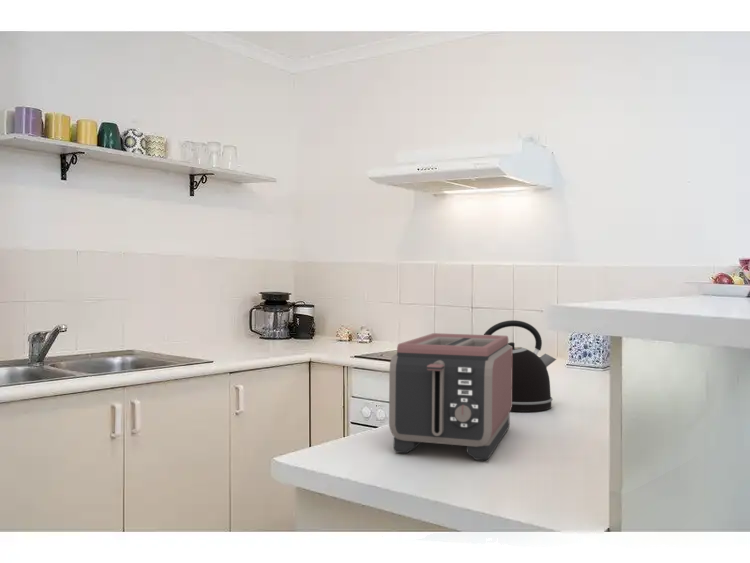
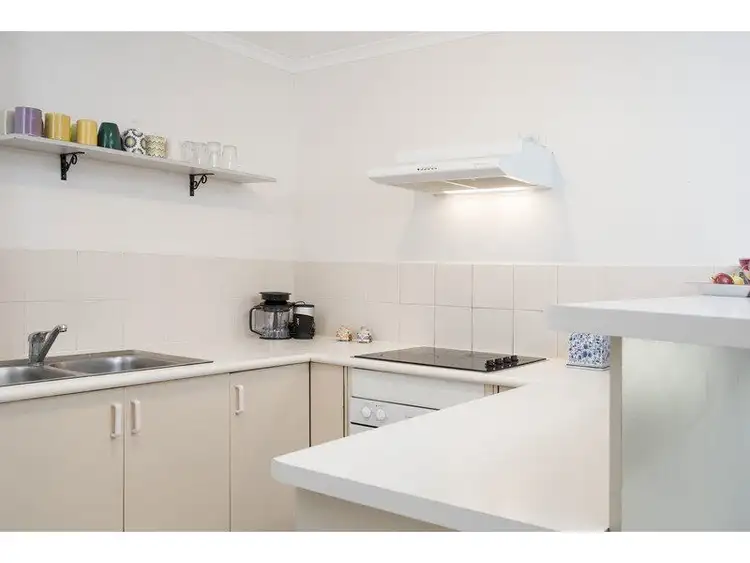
- toaster [388,332,512,461]
- kettle [483,319,557,413]
